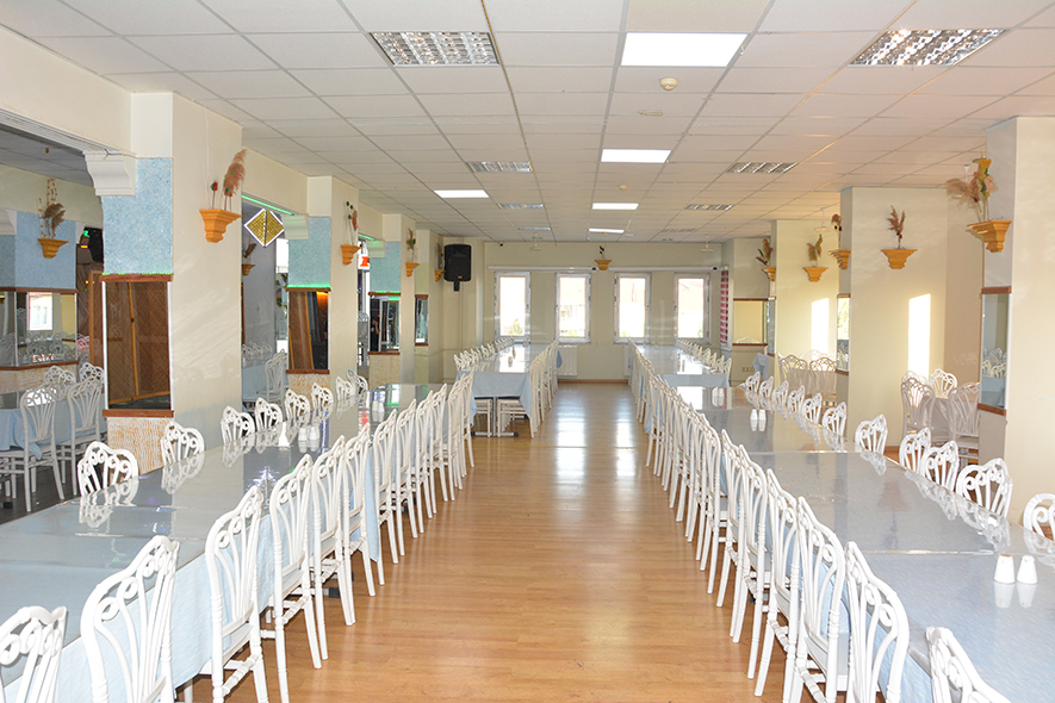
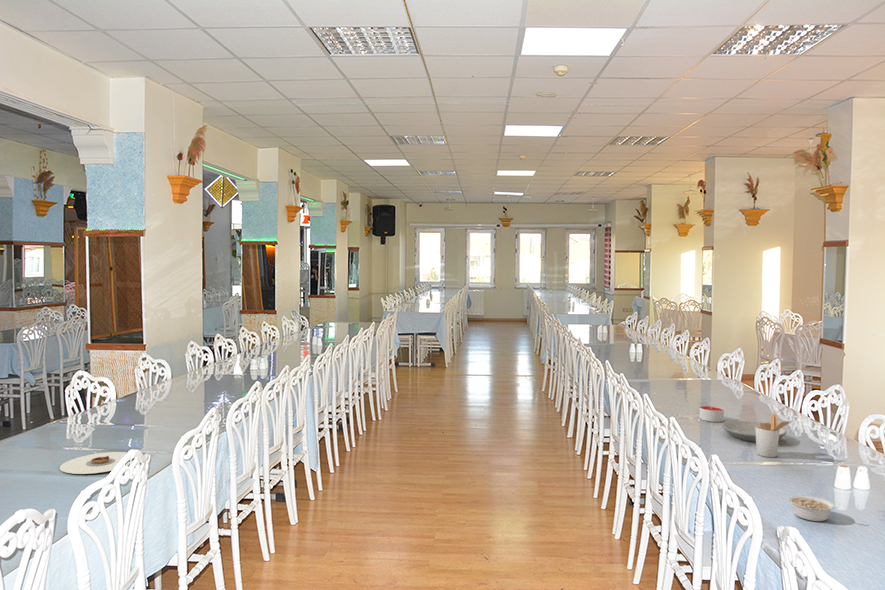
+ plate [59,451,130,475]
+ legume [787,495,838,522]
+ utensil holder [755,413,793,458]
+ candle [699,405,725,423]
+ plate [721,420,787,443]
